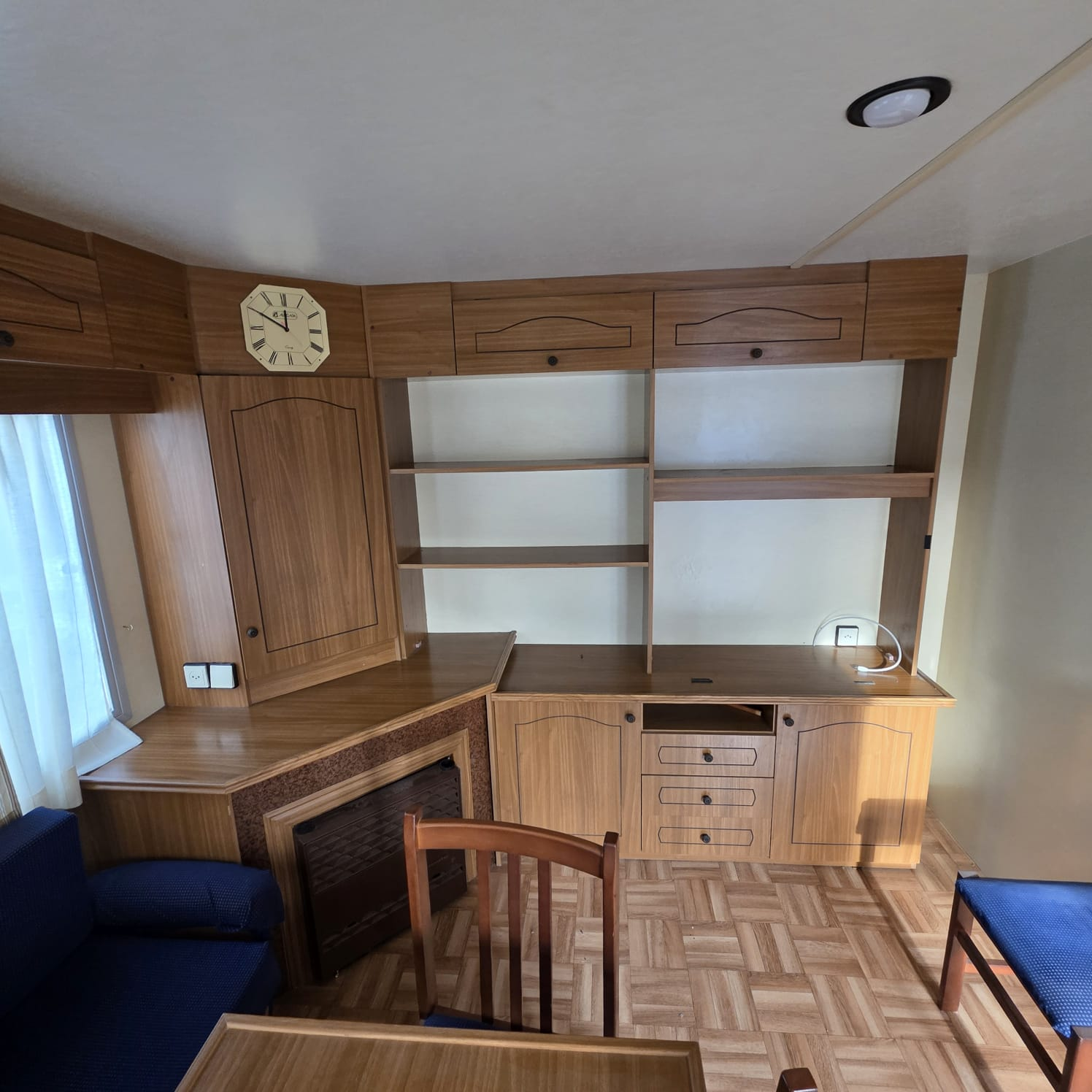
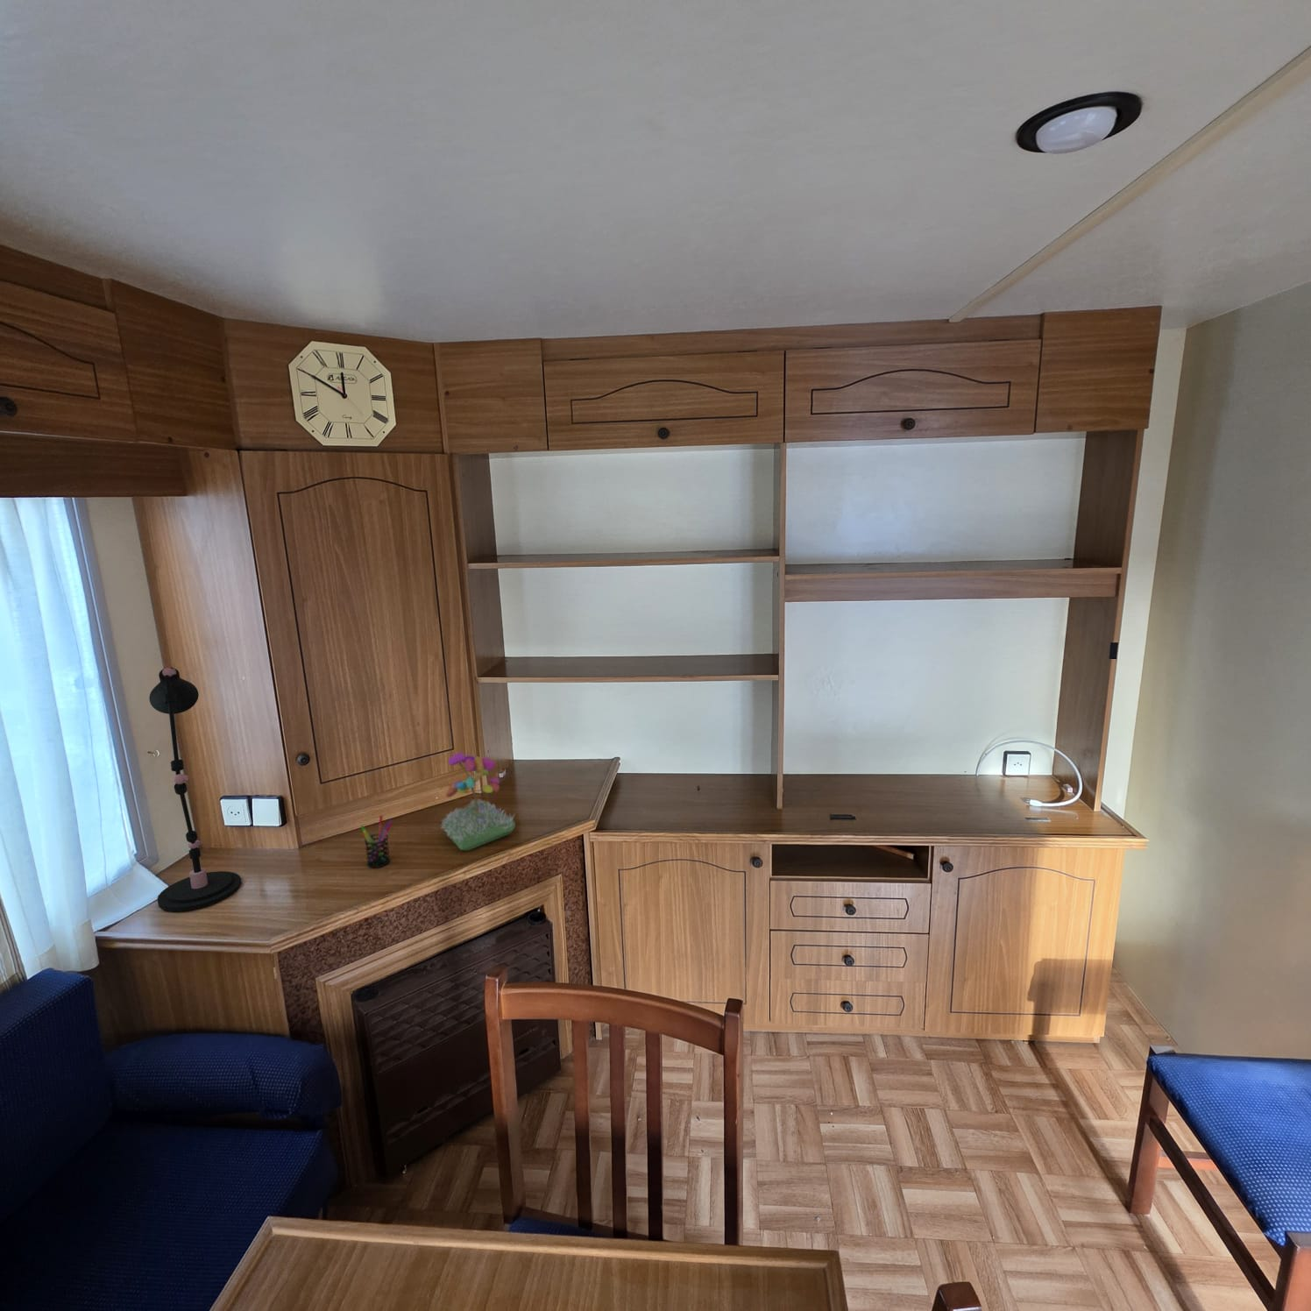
+ desk lamp [148,666,241,912]
+ flower [439,752,516,852]
+ pen holder [359,815,394,868]
